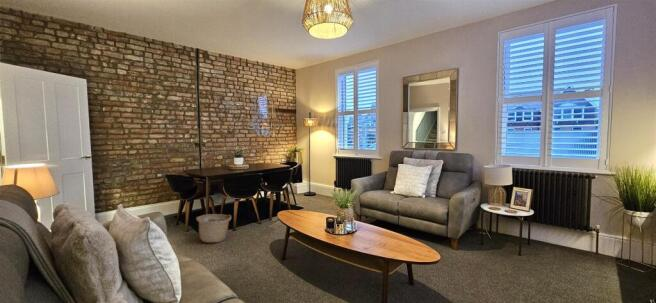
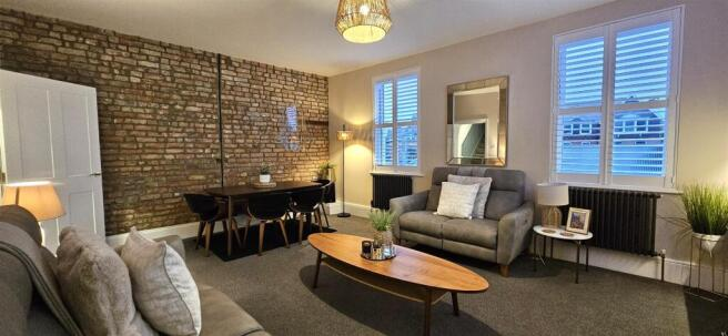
- basket [195,213,232,243]
